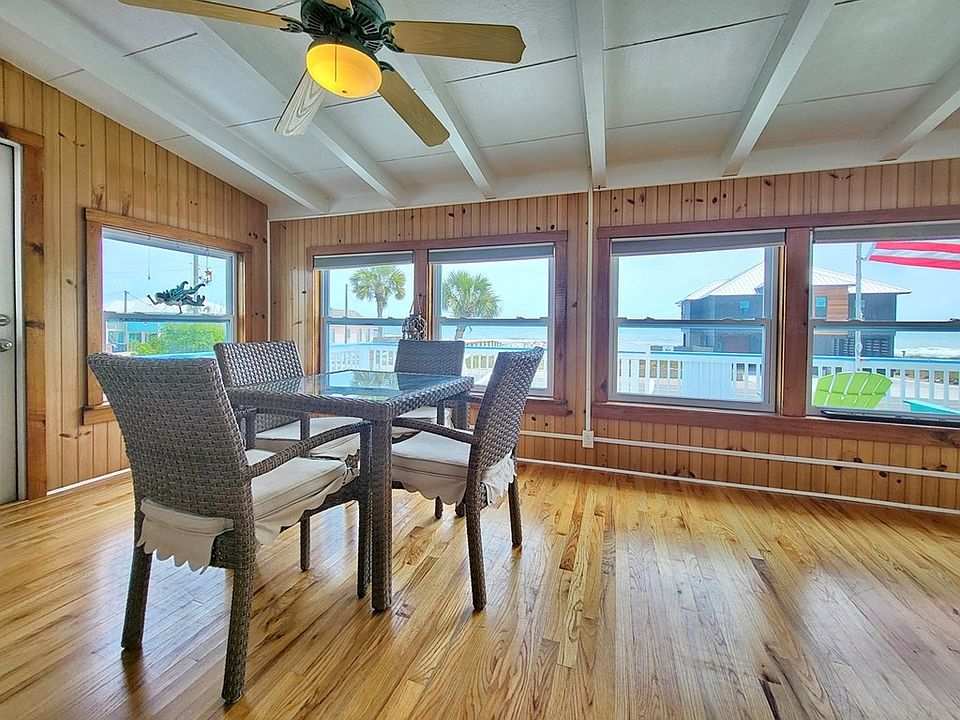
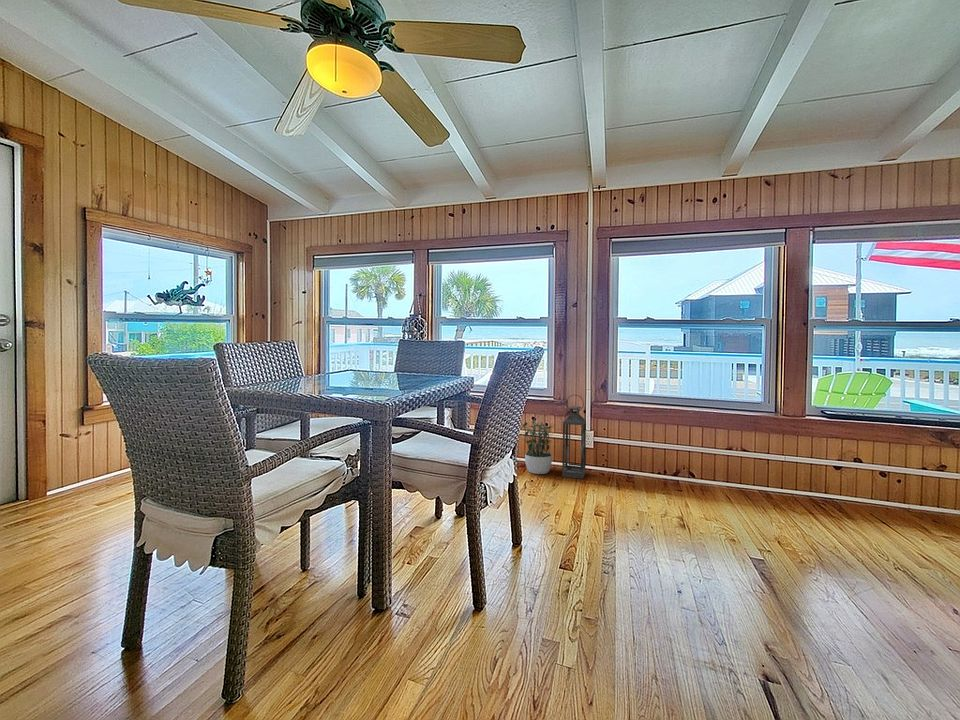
+ potted plant [520,418,556,475]
+ lantern [561,394,587,480]
